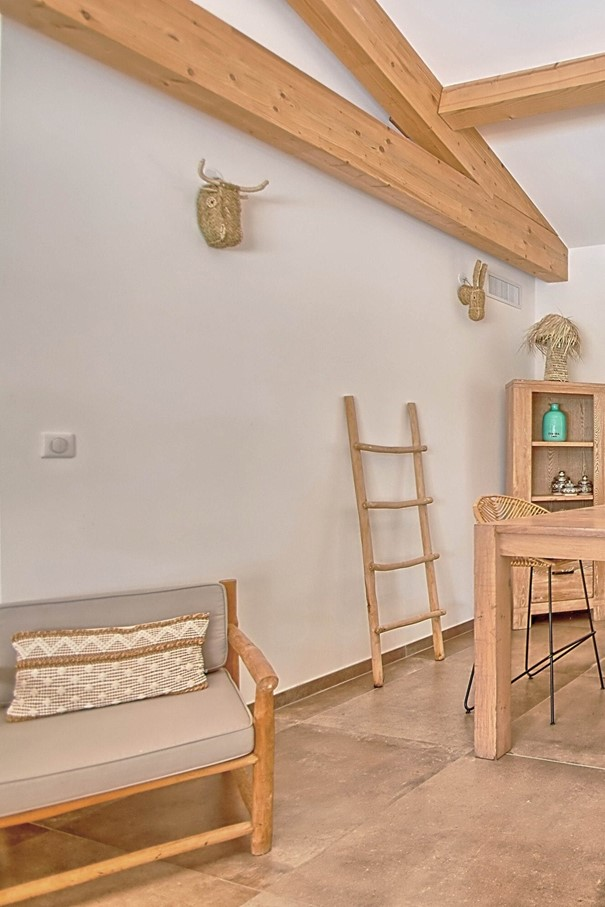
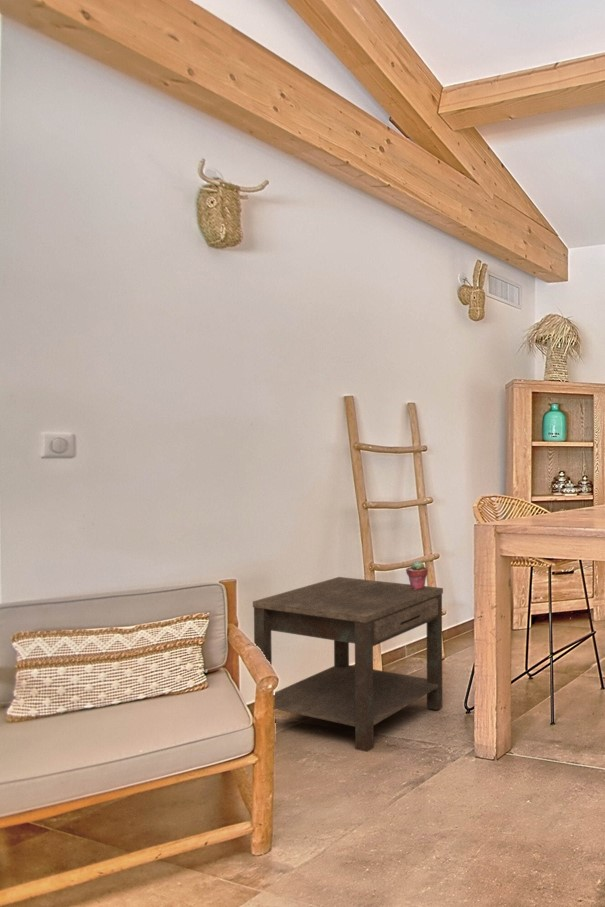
+ potted succulent [405,559,429,589]
+ side table [252,576,444,753]
